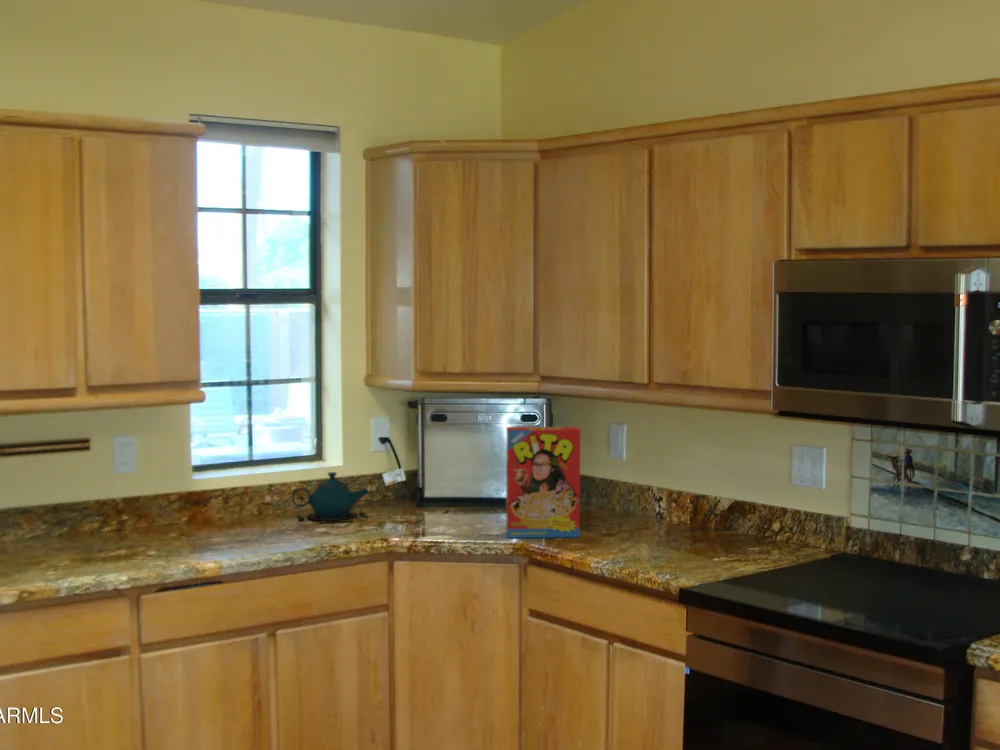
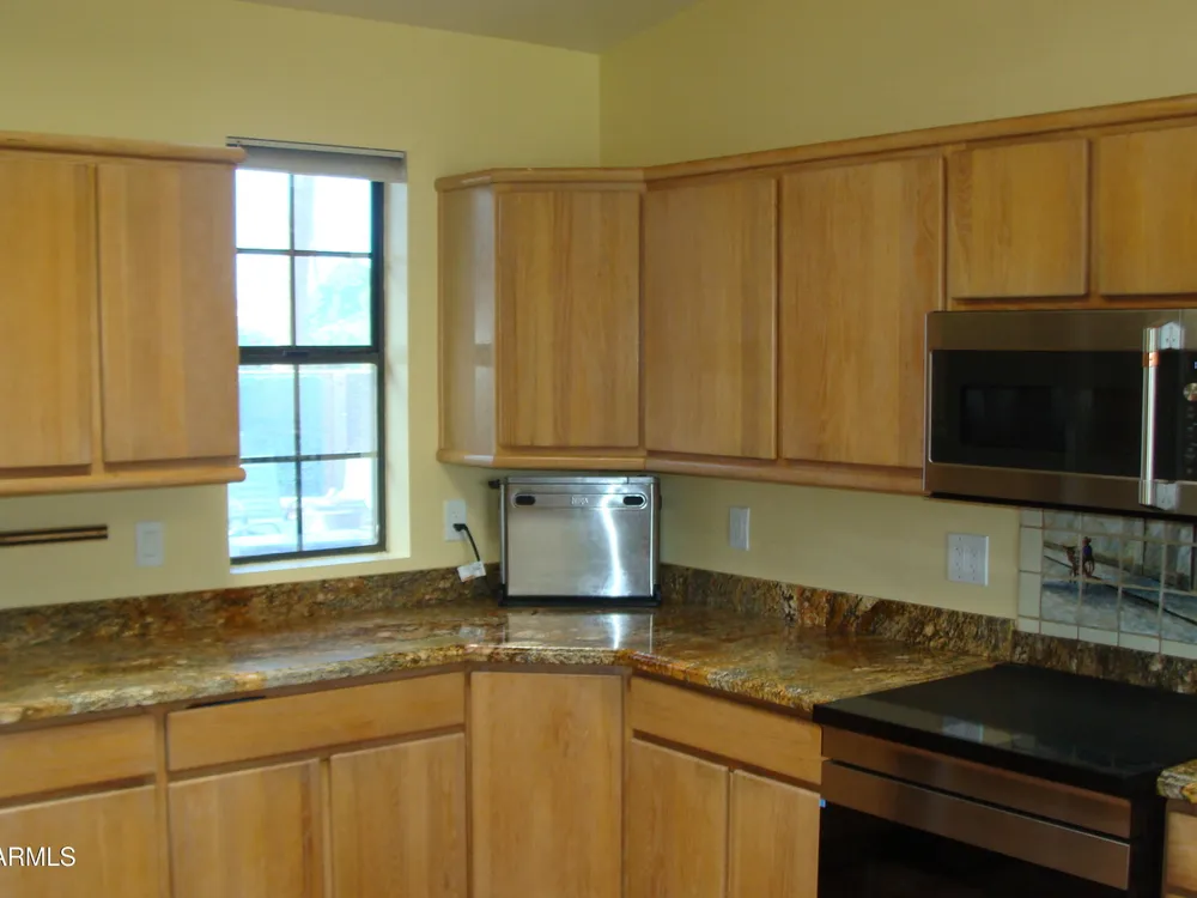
- cereal box [505,426,581,539]
- teapot [291,471,370,524]
